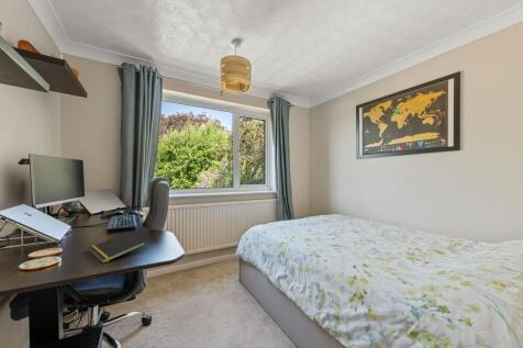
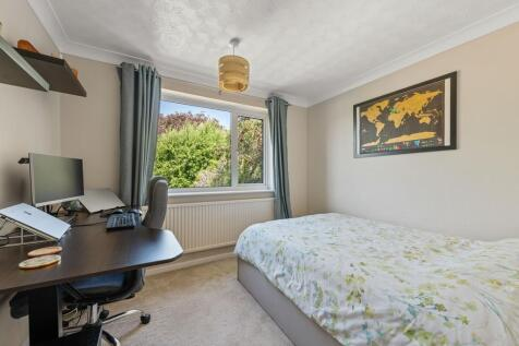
- notepad [87,232,147,265]
